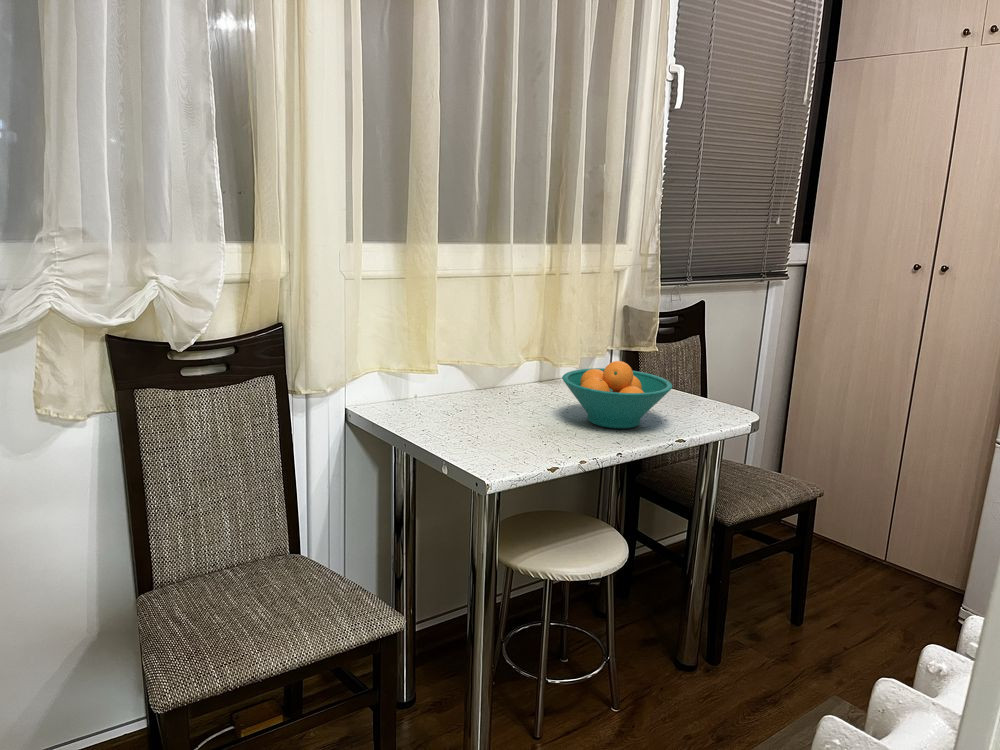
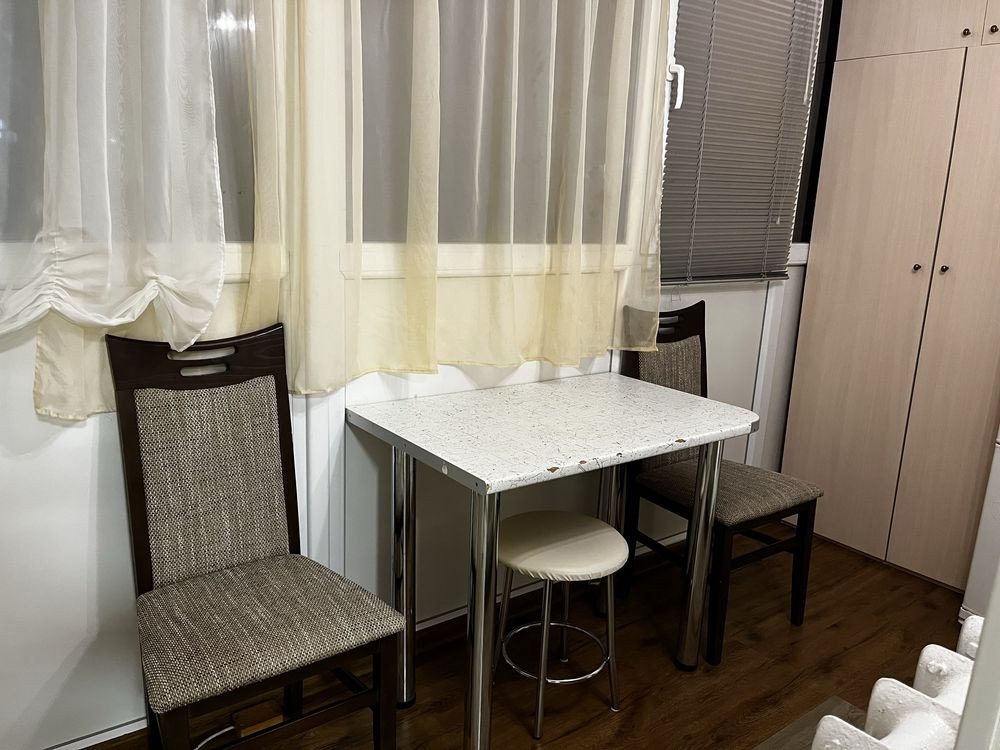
- fruit bowl [561,360,673,430]
